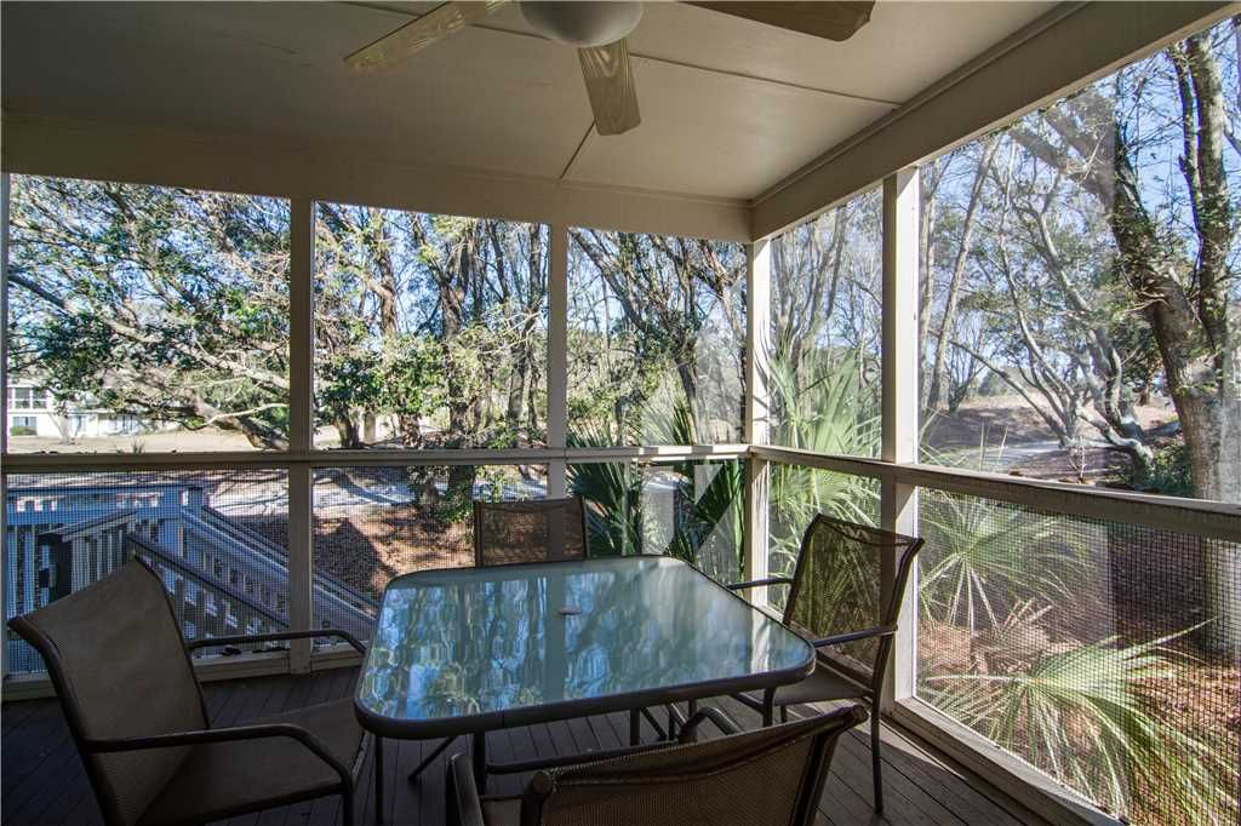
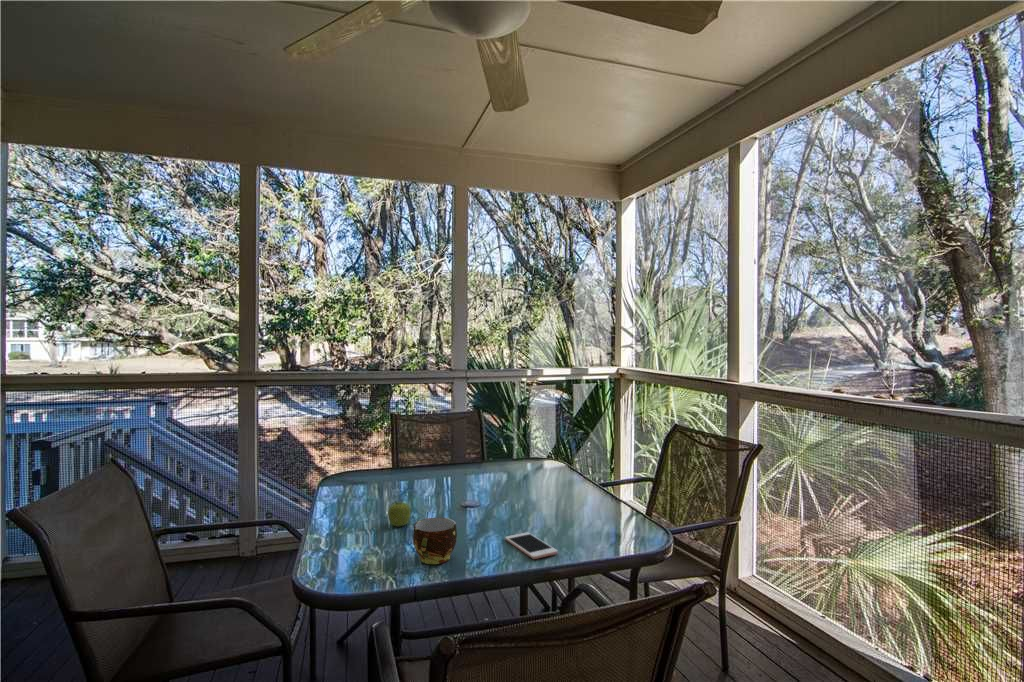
+ cell phone [504,531,559,560]
+ cup [412,517,458,565]
+ fruit [387,500,412,528]
